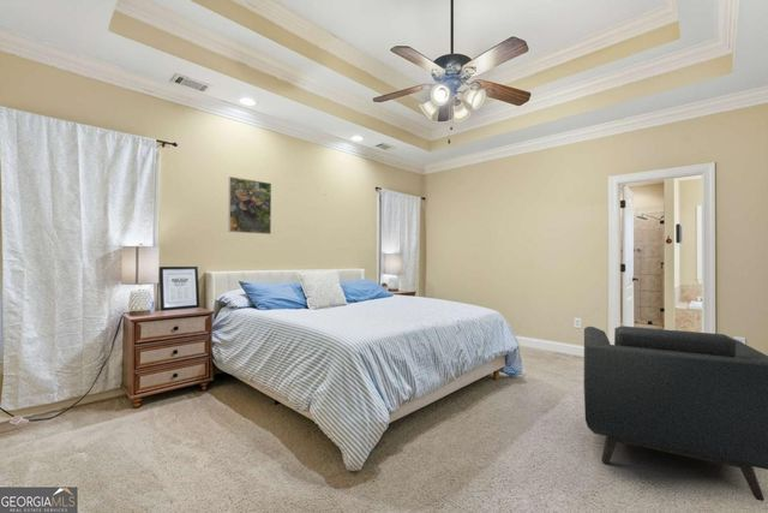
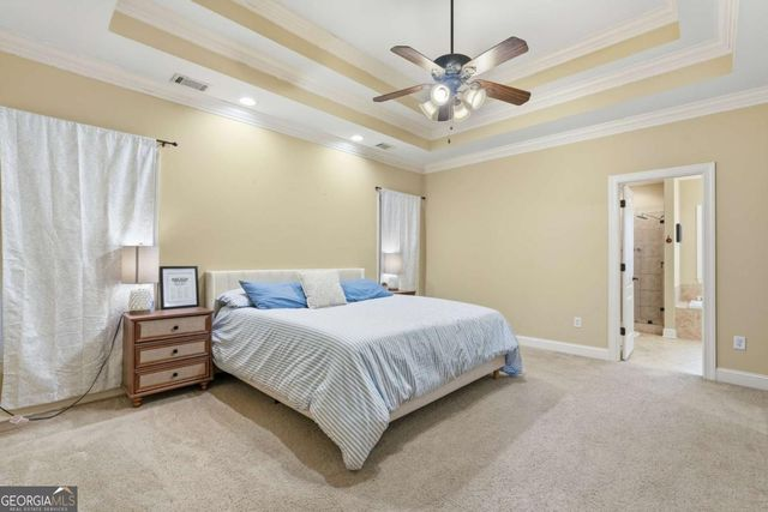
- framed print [227,175,272,235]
- armchair [583,324,768,502]
